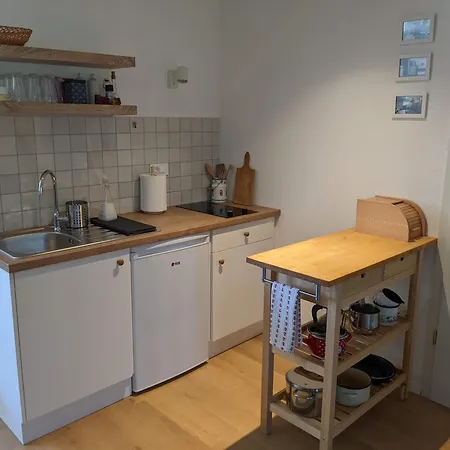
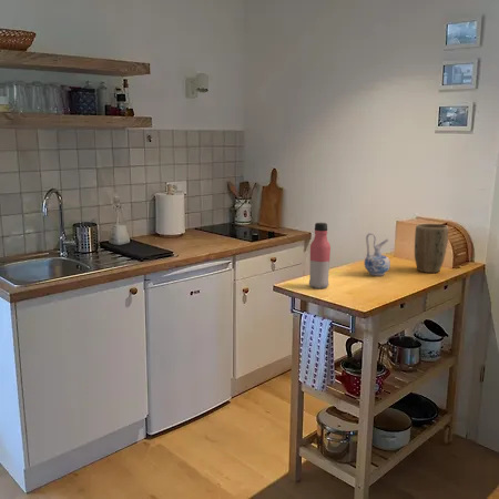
+ ceramic pitcher [363,232,391,277]
+ water bottle [308,222,332,289]
+ plant pot [414,223,449,274]
